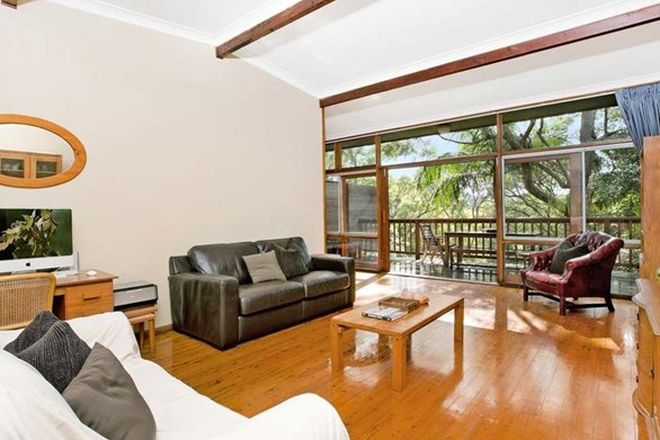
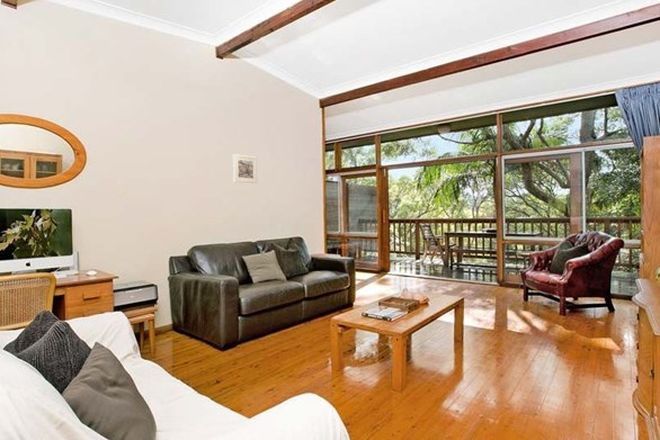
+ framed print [232,153,258,184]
